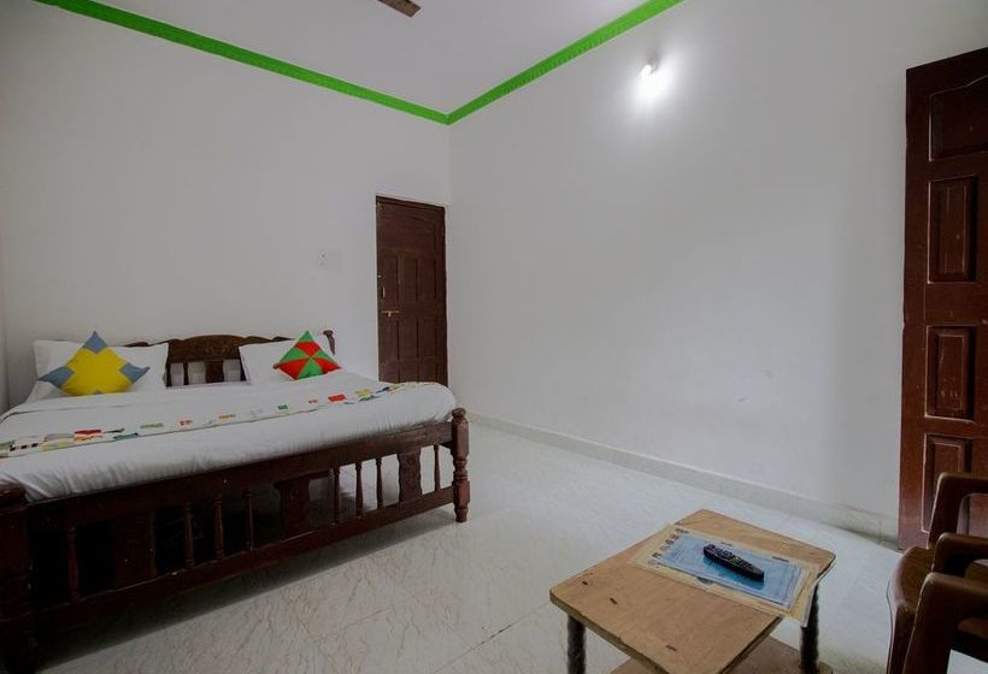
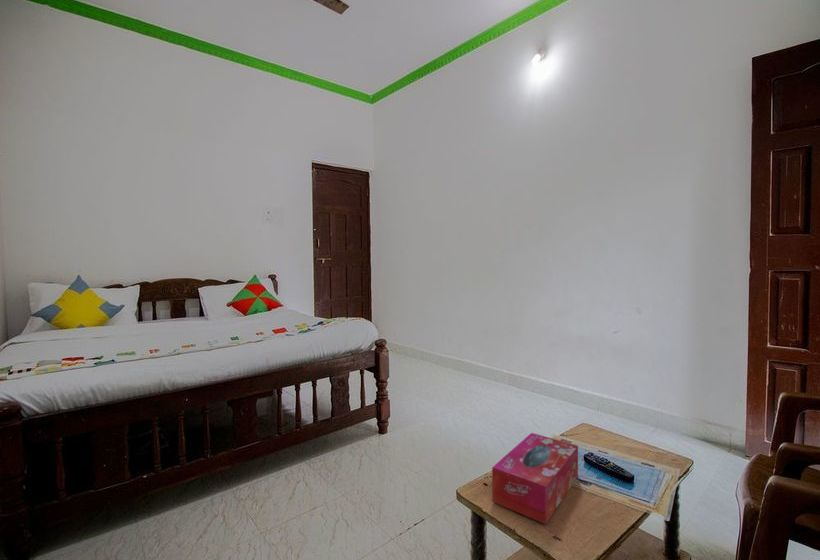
+ tissue box [491,432,579,525]
